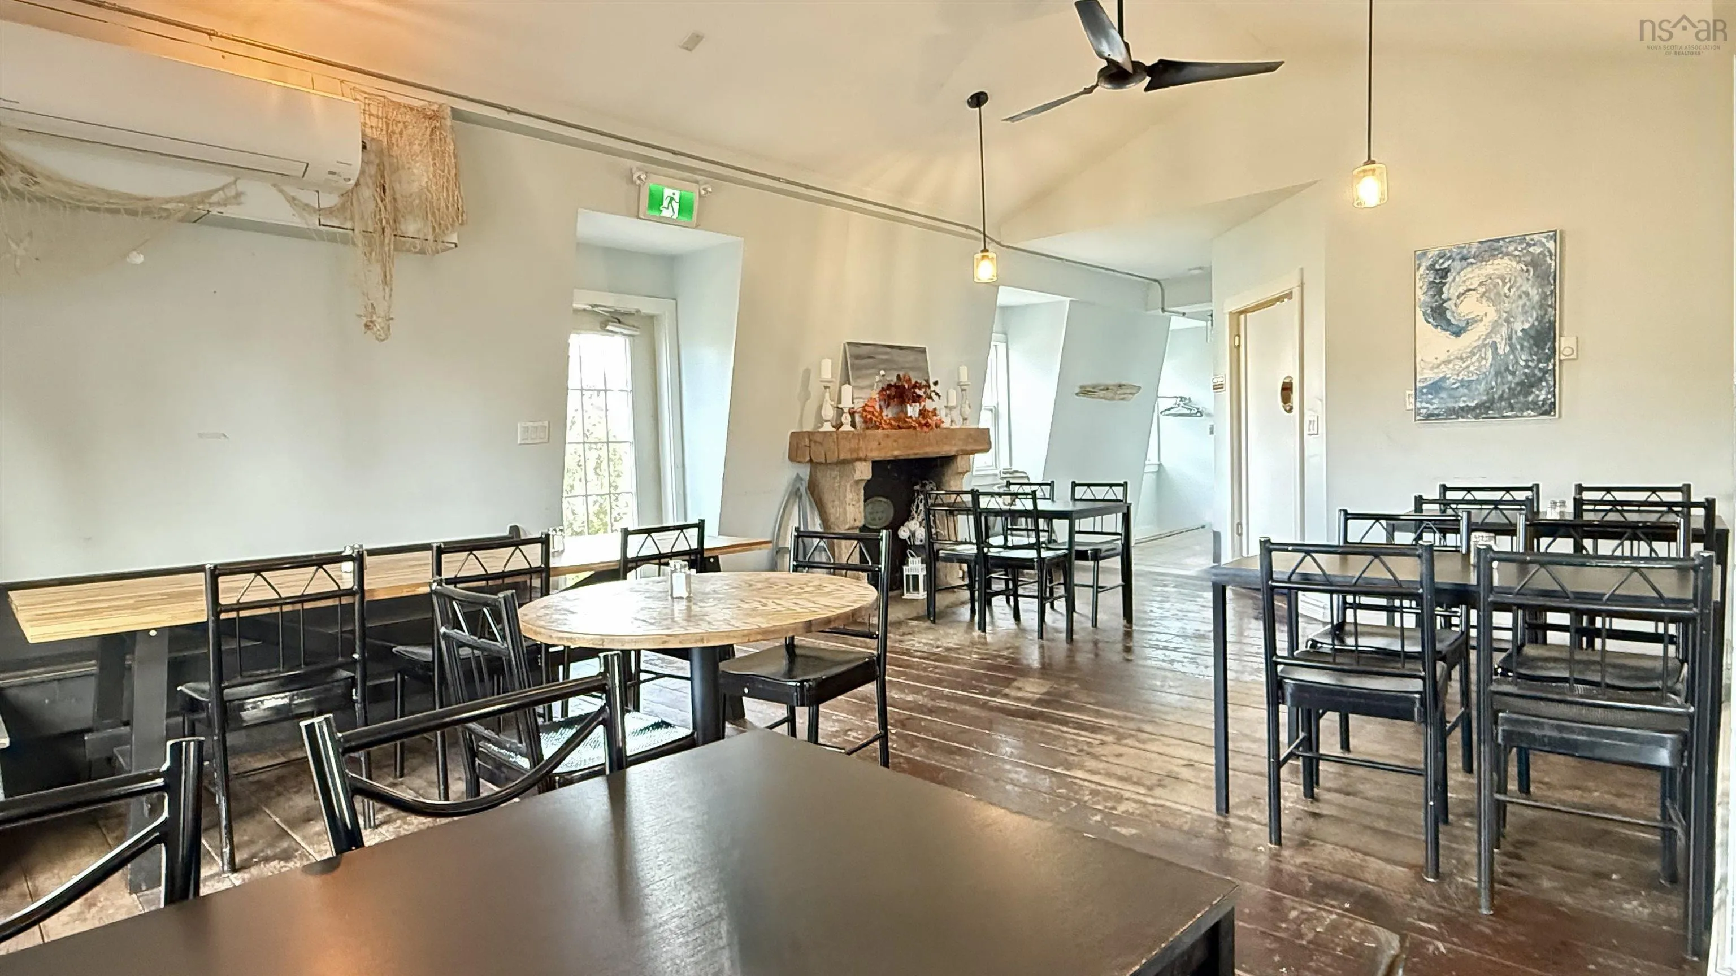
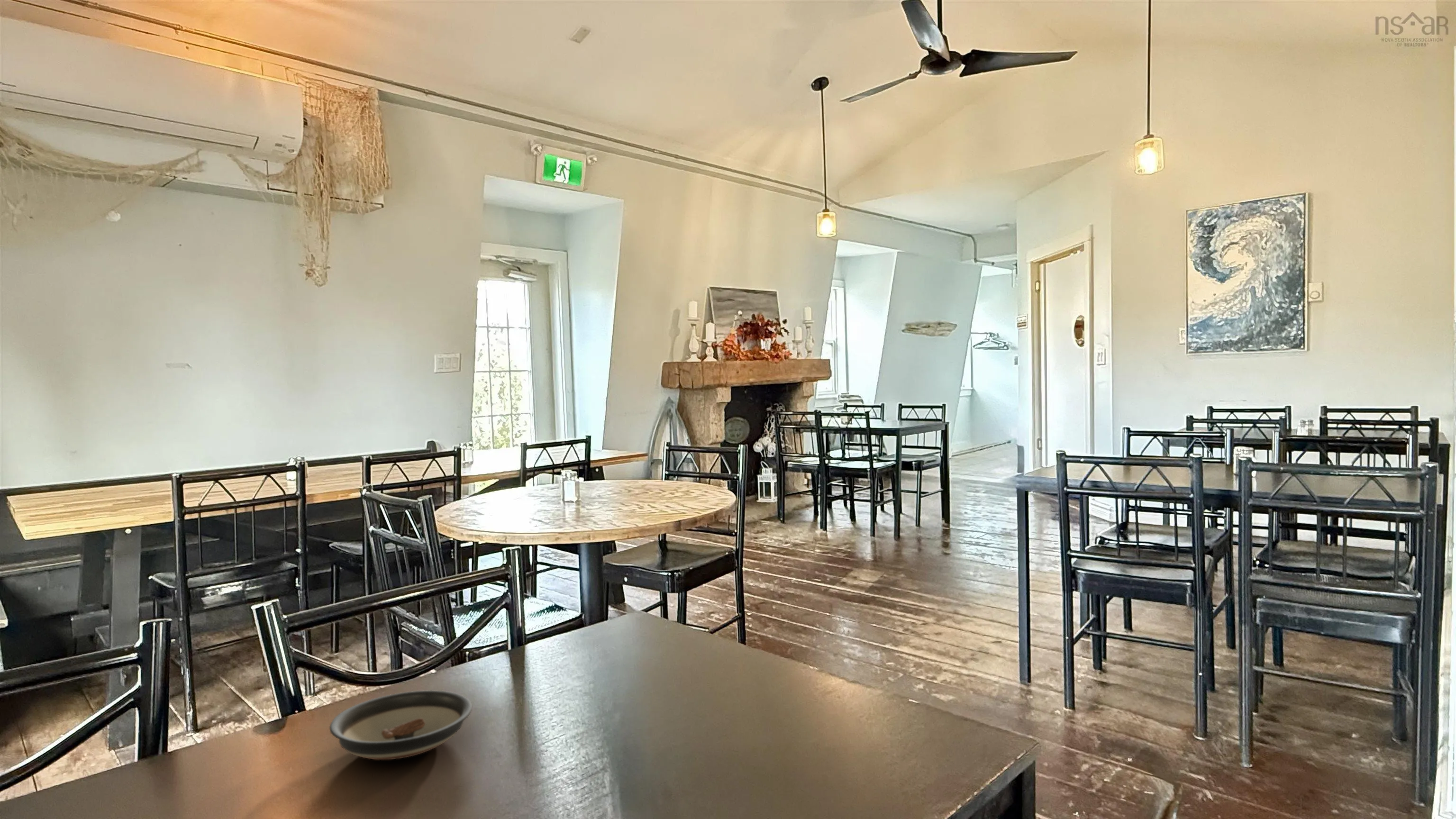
+ saucer [329,690,473,760]
